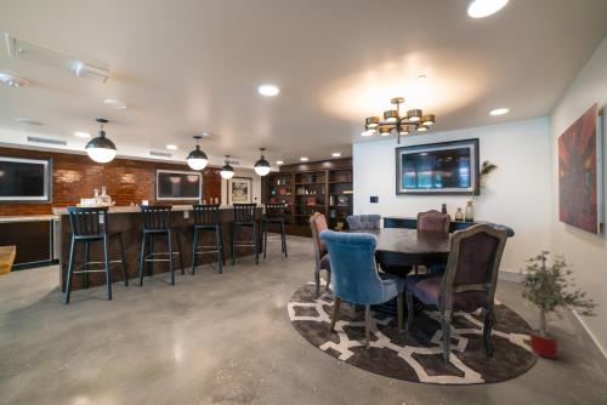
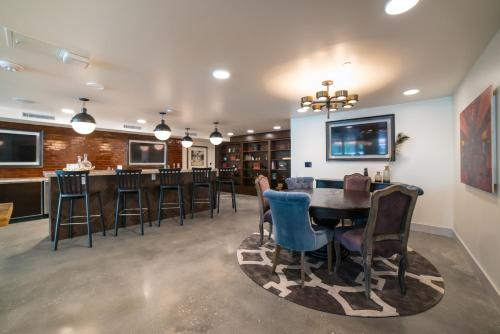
- potted tree [516,250,601,359]
